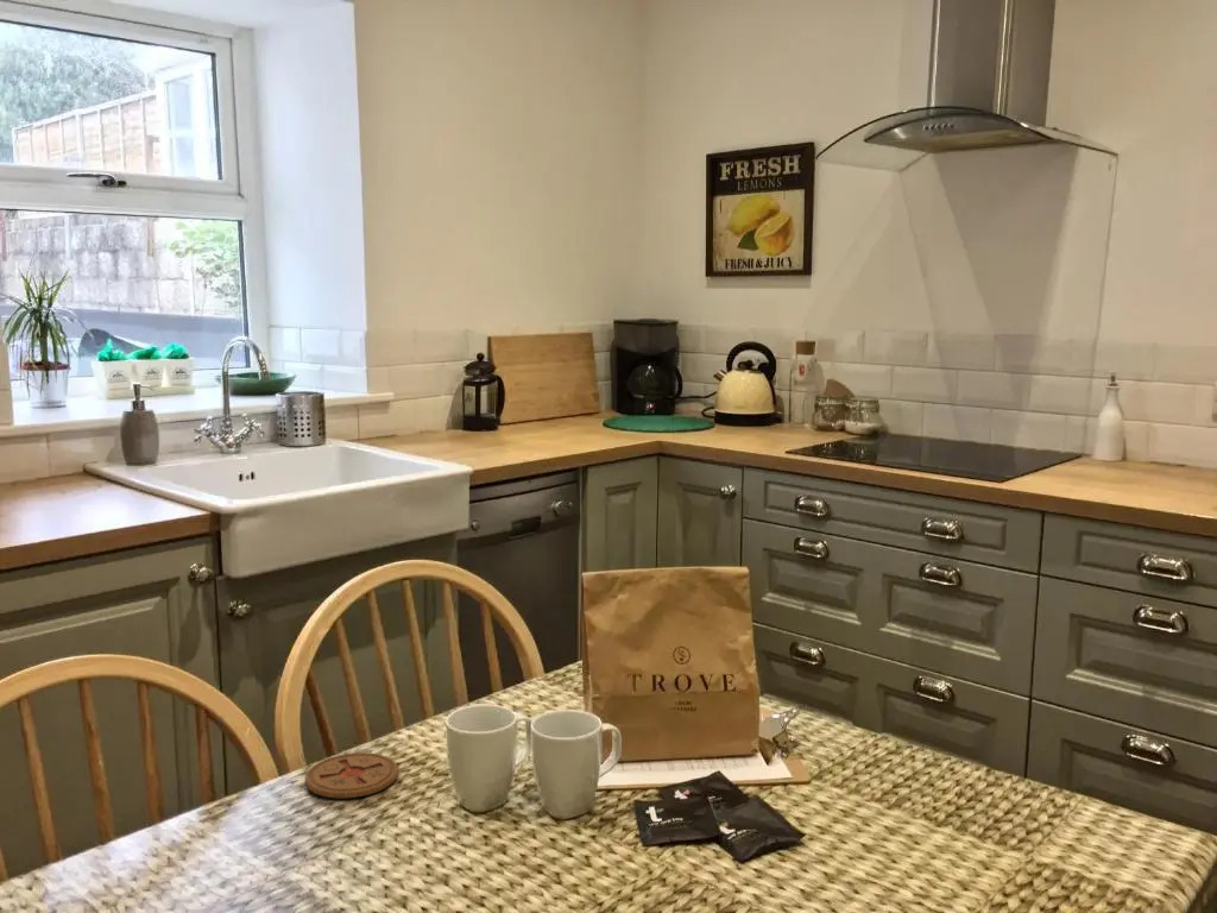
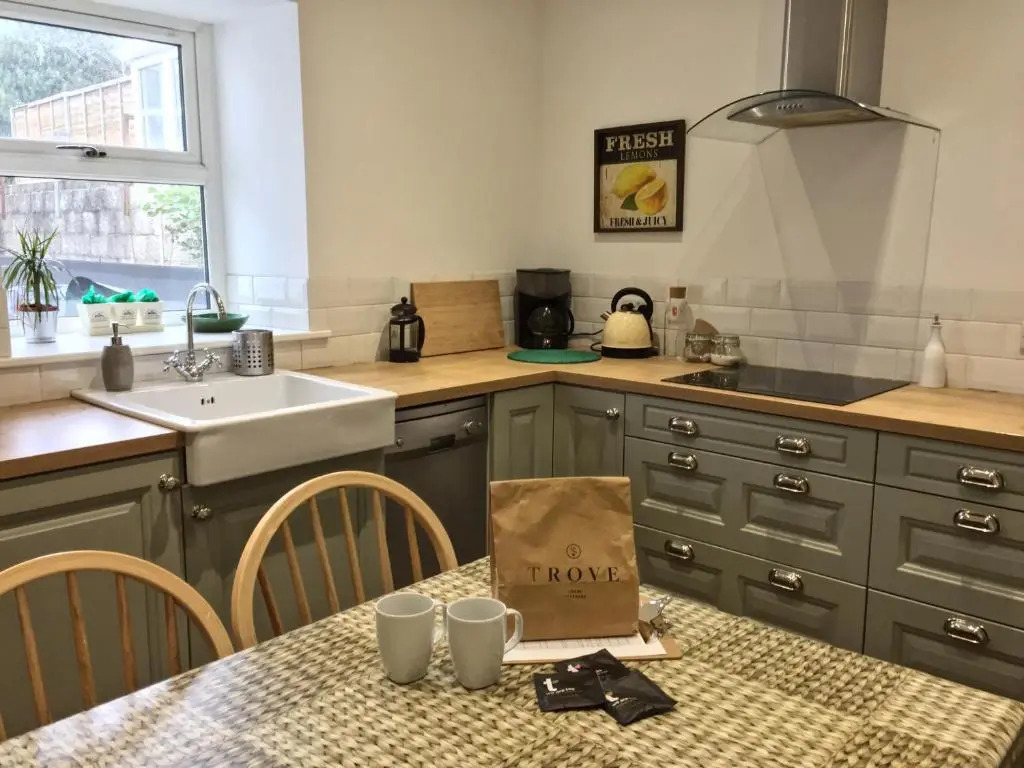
- coaster [304,751,399,799]
